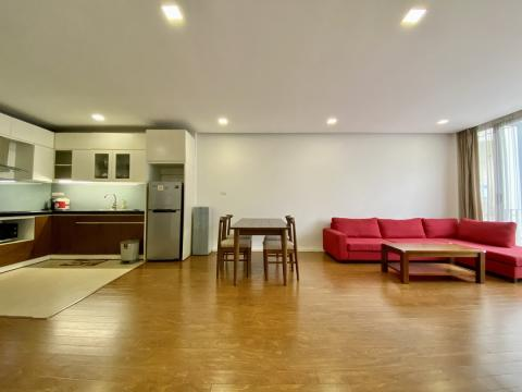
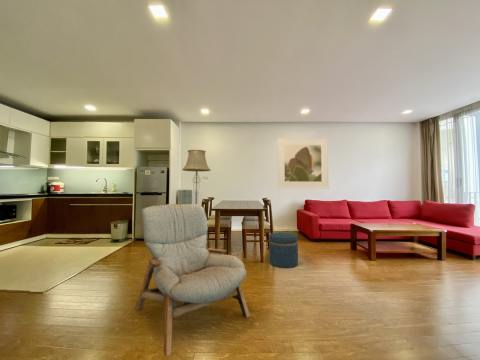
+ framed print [277,137,329,190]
+ armchair [134,203,251,357]
+ ottoman [268,231,299,269]
+ floor lamp [181,149,212,205]
